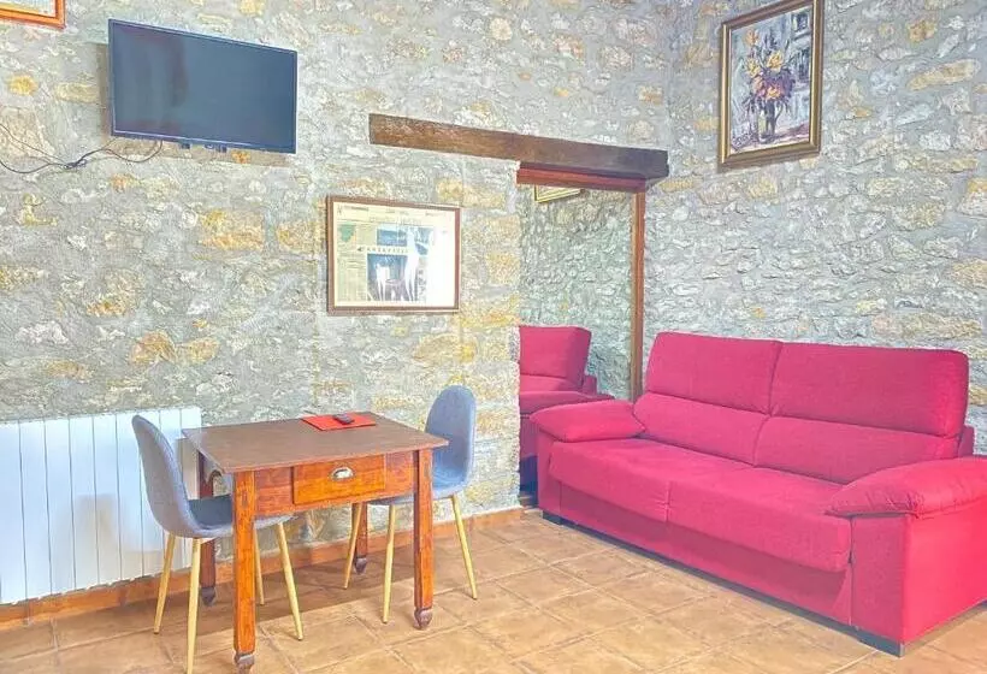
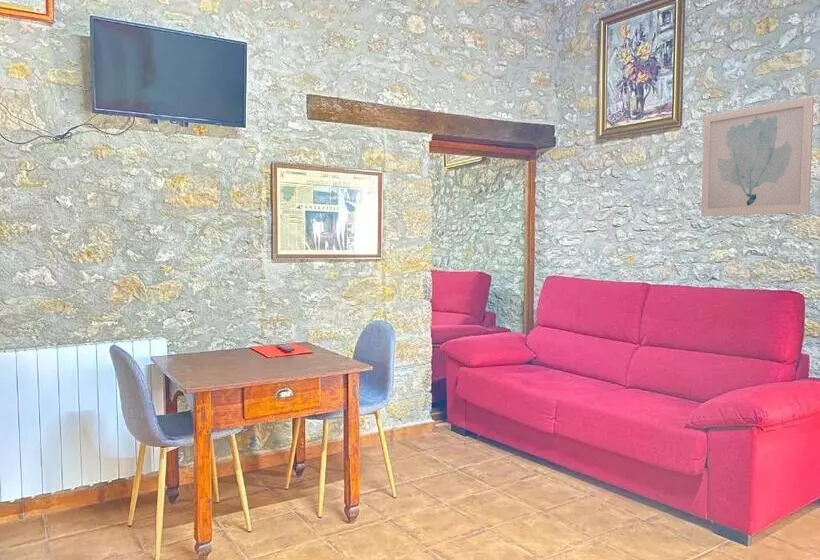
+ wall art [700,96,815,218]
